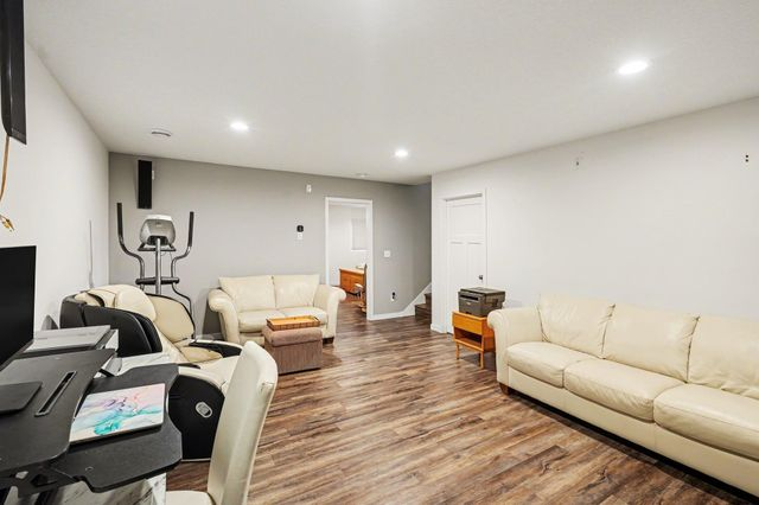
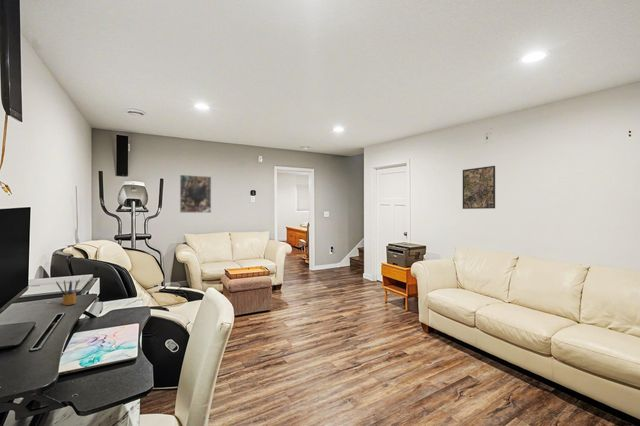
+ pencil box [55,278,81,306]
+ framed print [462,165,496,210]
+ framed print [179,174,212,214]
